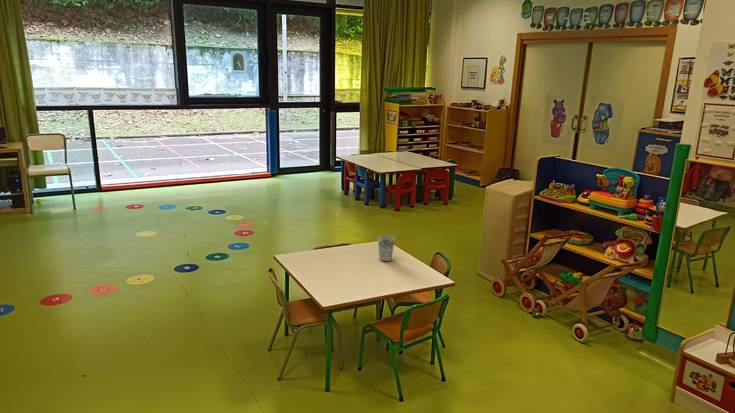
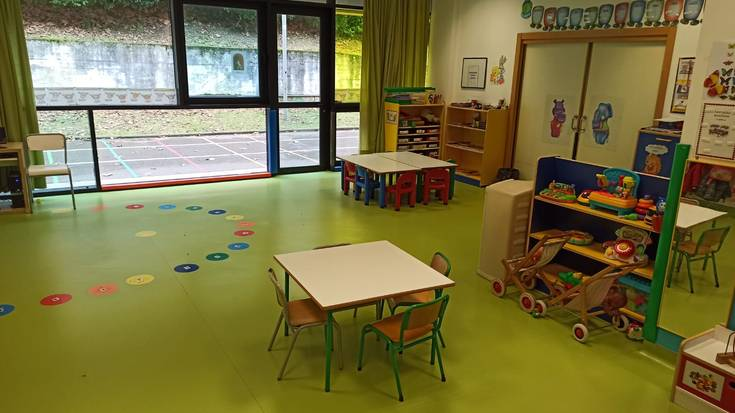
- cup [377,234,396,262]
